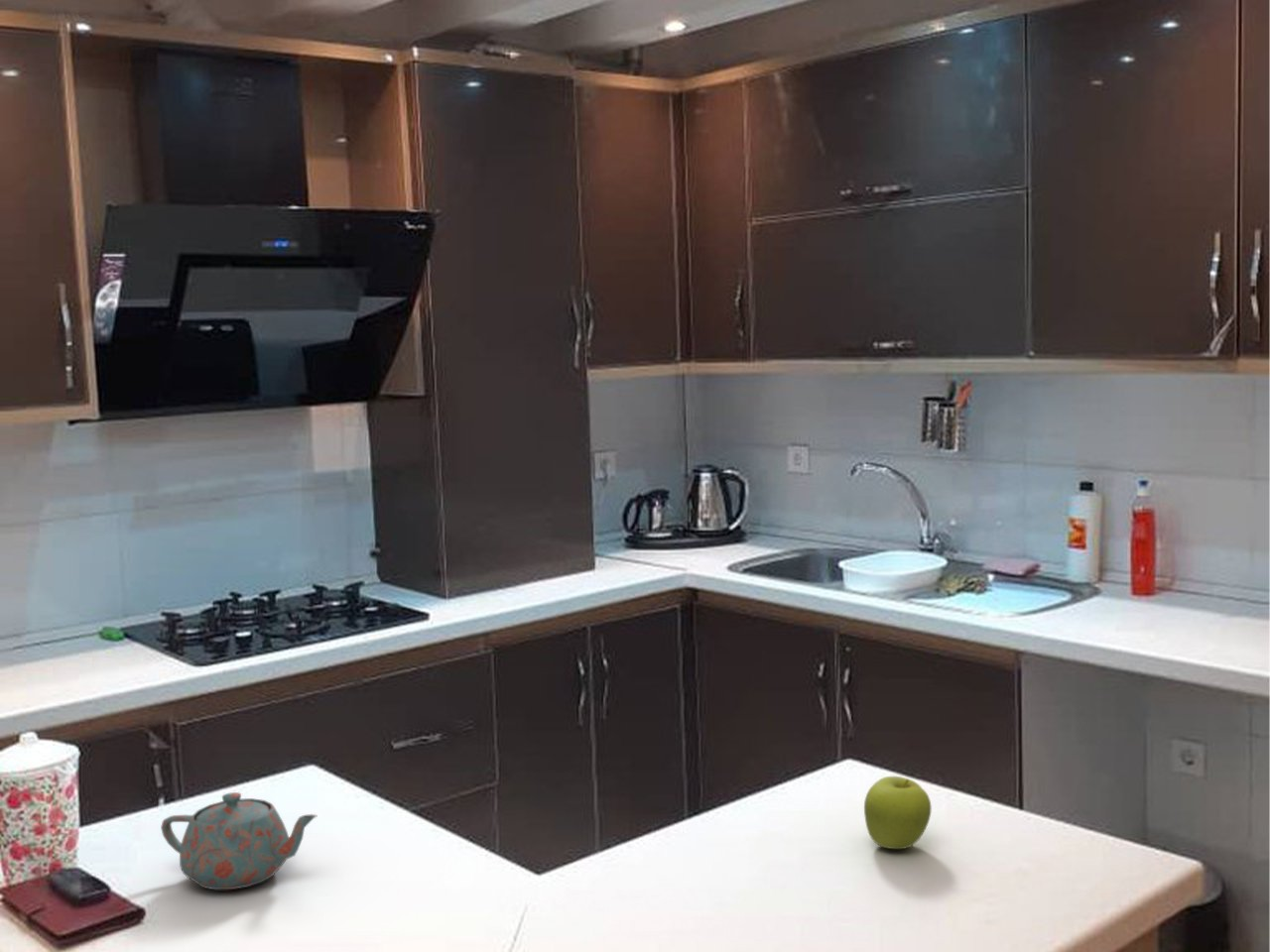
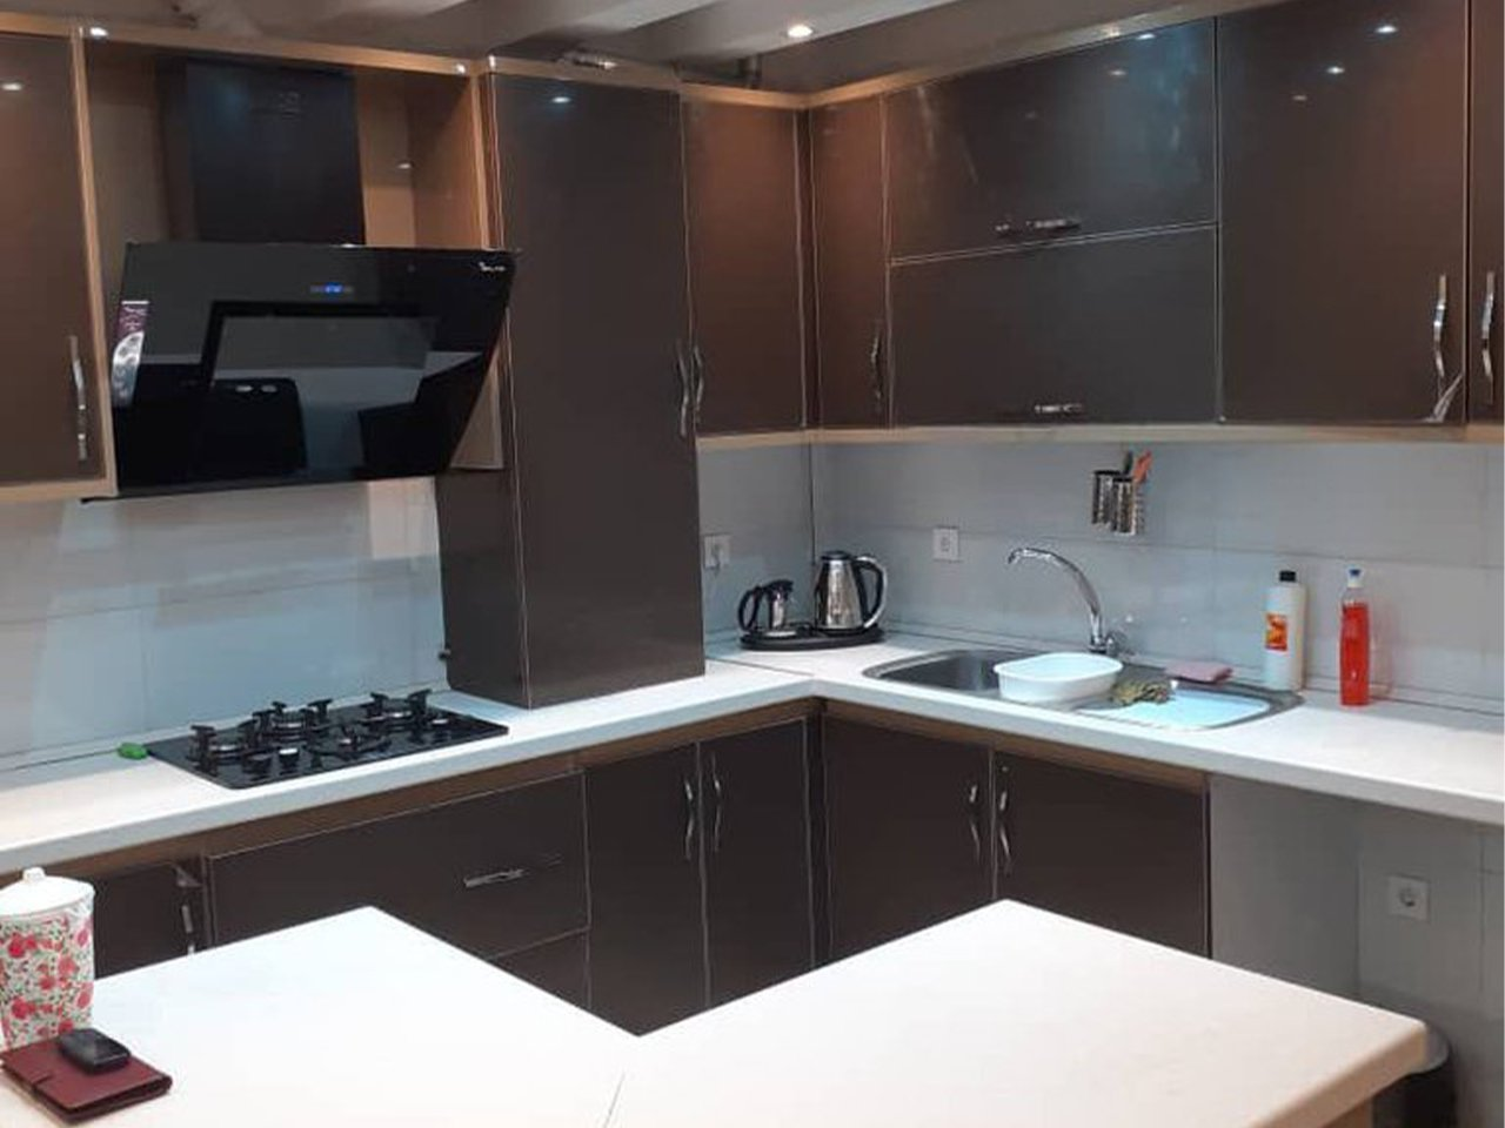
- teapot [160,791,318,891]
- fruit [863,775,933,850]
